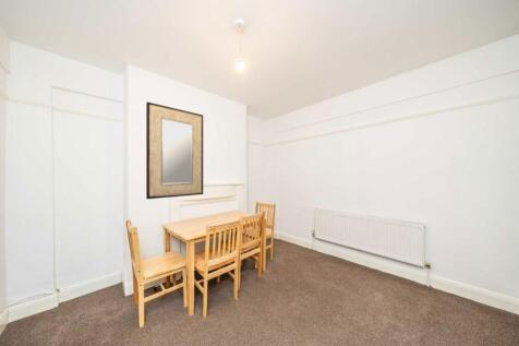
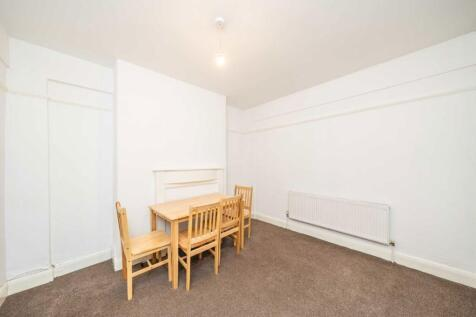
- home mirror [145,100,204,200]
